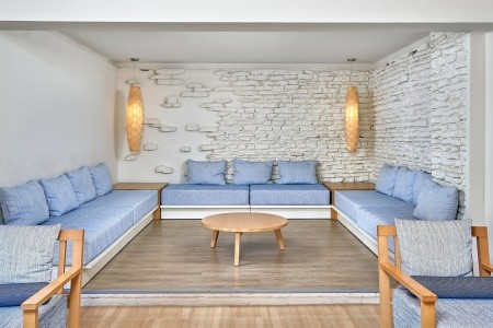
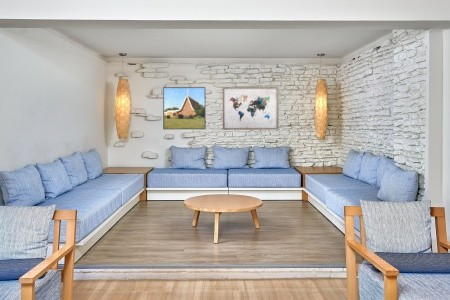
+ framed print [162,86,207,130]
+ wall art [222,86,280,131]
